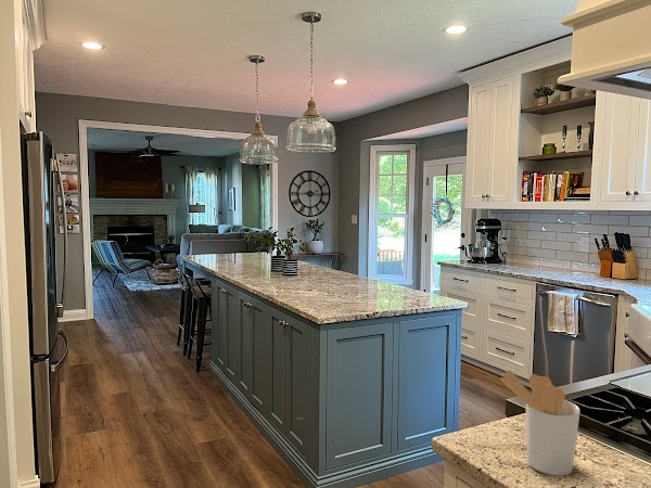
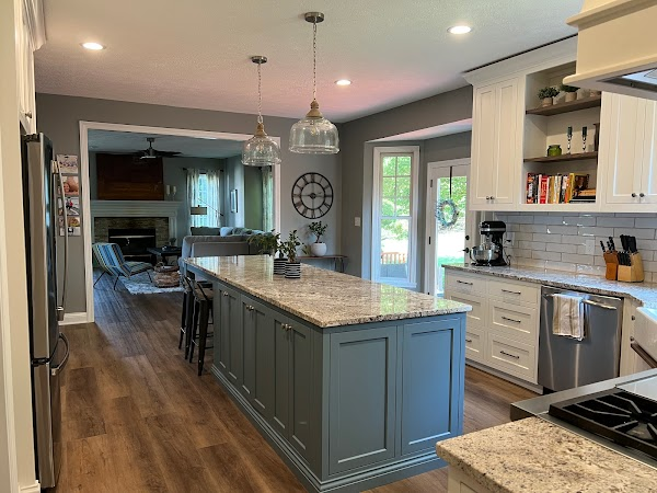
- utensil holder [500,370,580,477]
